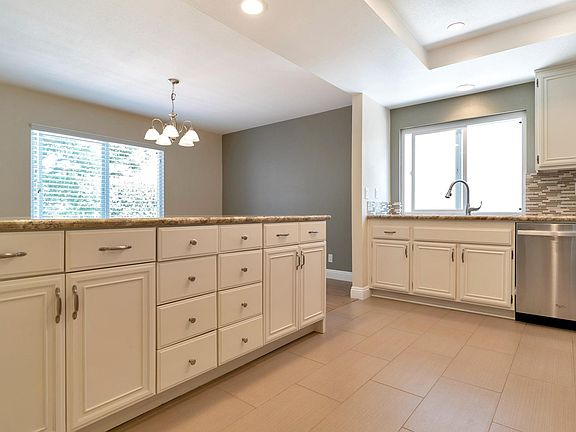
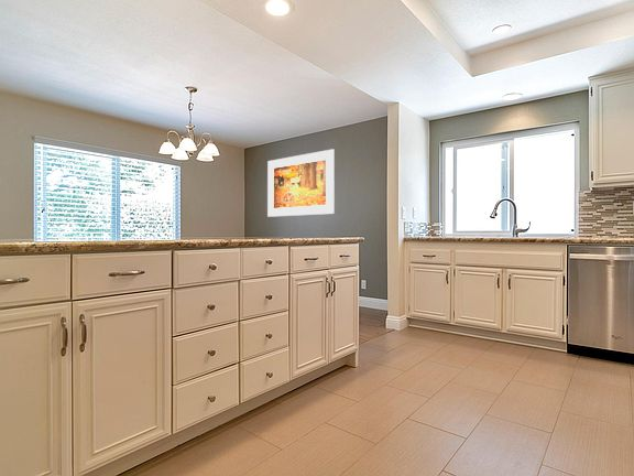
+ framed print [266,148,336,218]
